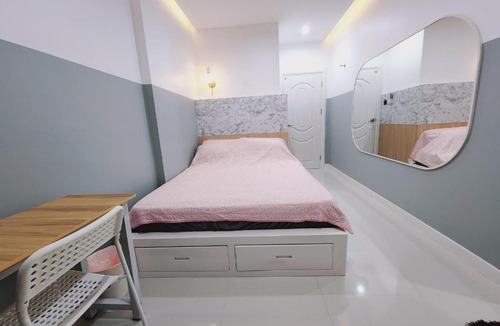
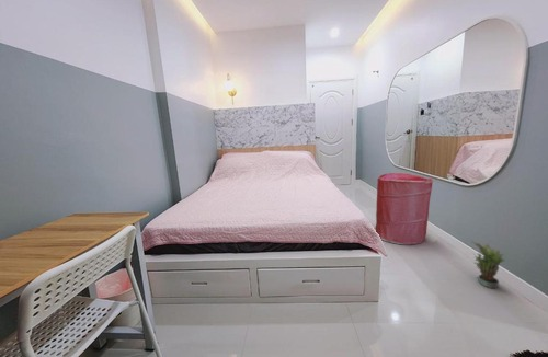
+ potted plant [470,240,507,289]
+ laundry hamper [375,172,434,245]
